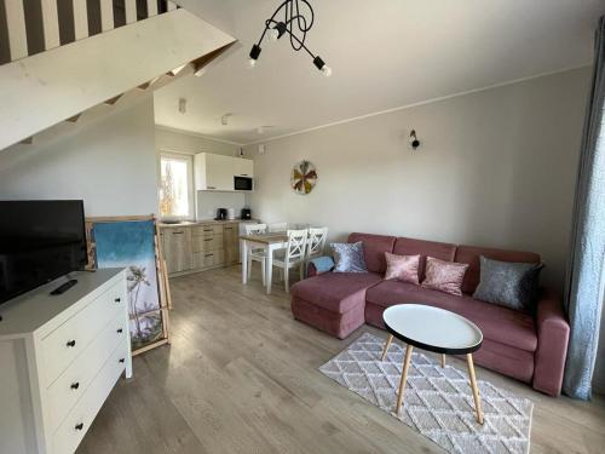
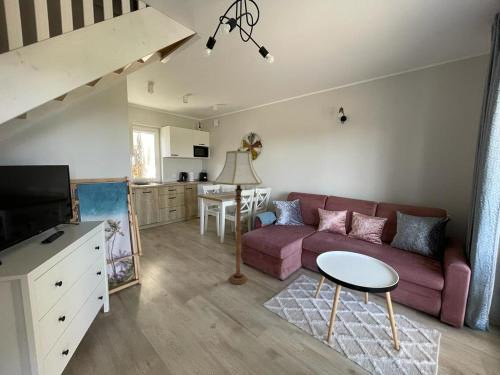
+ floor lamp [213,147,263,285]
